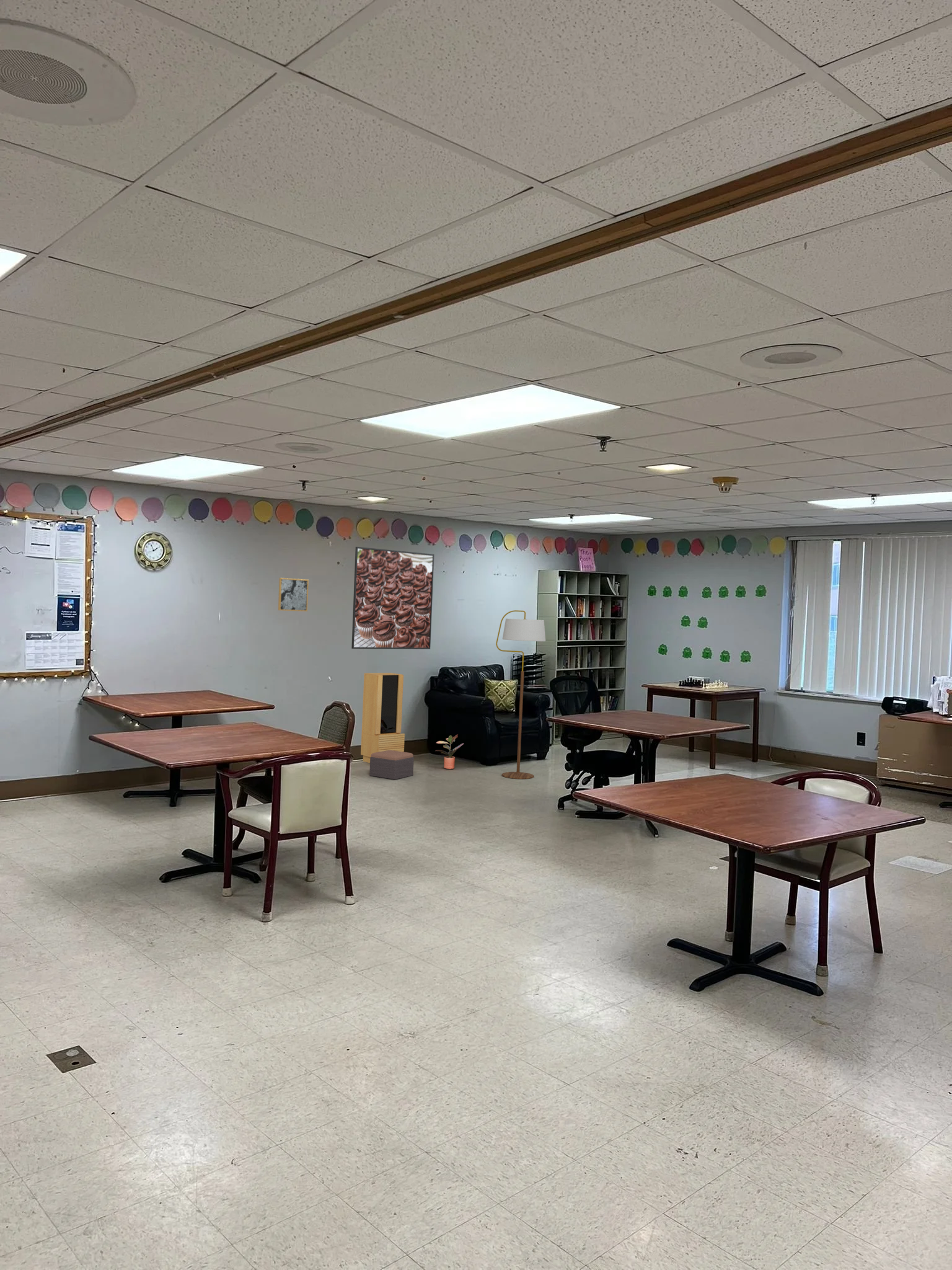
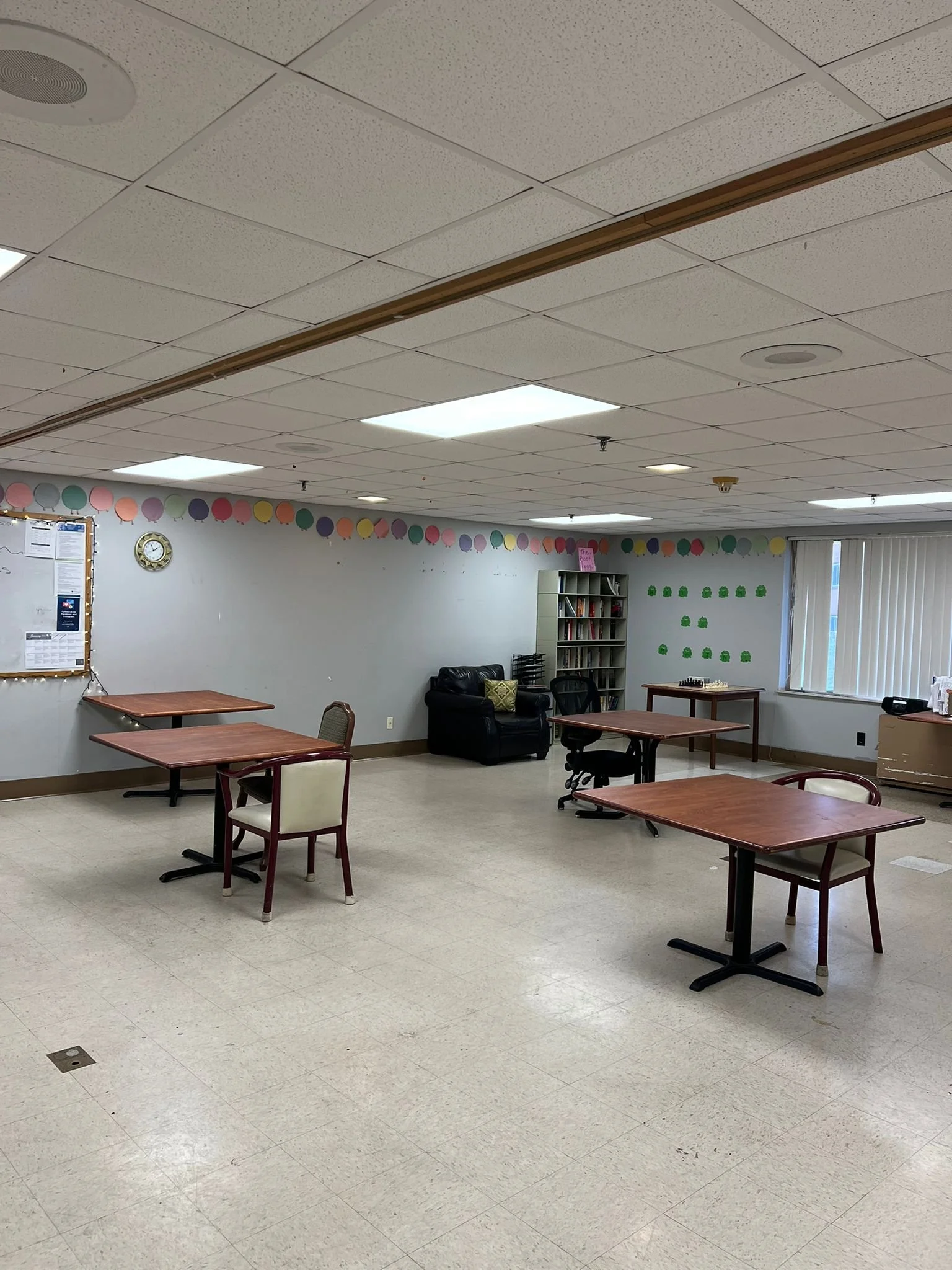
- floor lamp [495,610,546,779]
- potted plant [435,734,464,770]
- storage cabinet [360,672,405,763]
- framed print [351,546,435,650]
- footstool [369,750,415,780]
- wall art [278,577,309,612]
